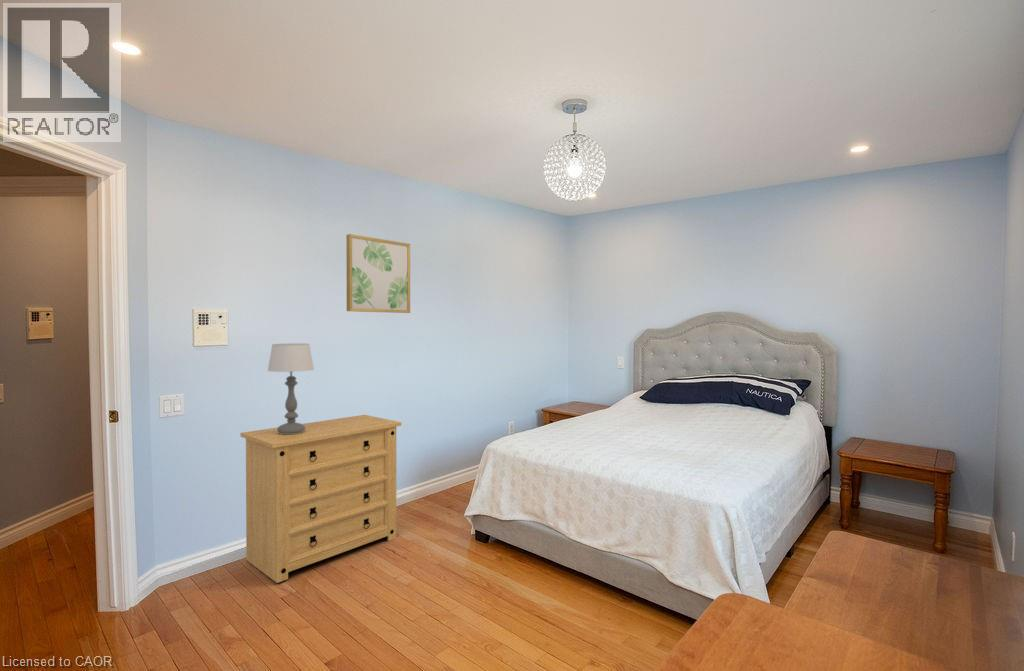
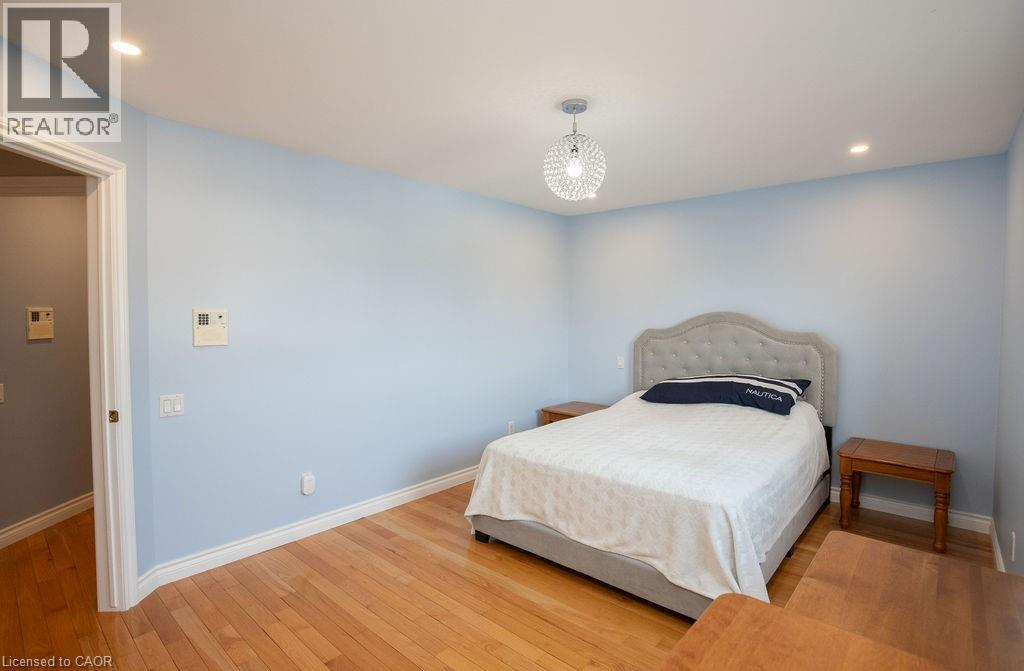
- wall art [345,233,411,314]
- dresser [239,414,402,584]
- table lamp [266,343,315,434]
